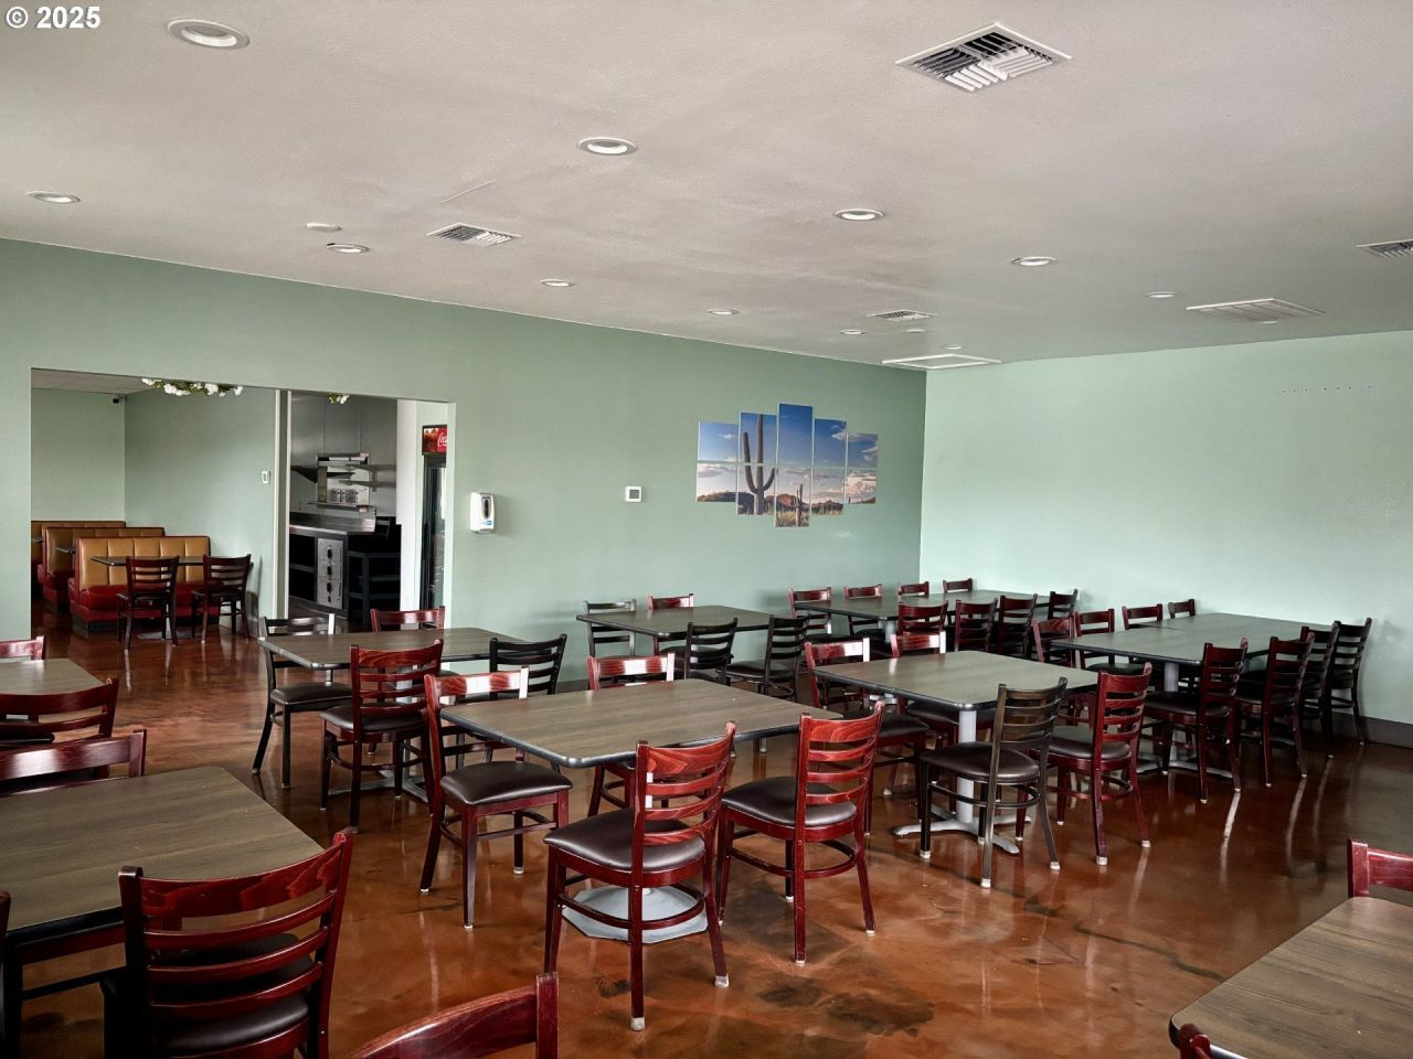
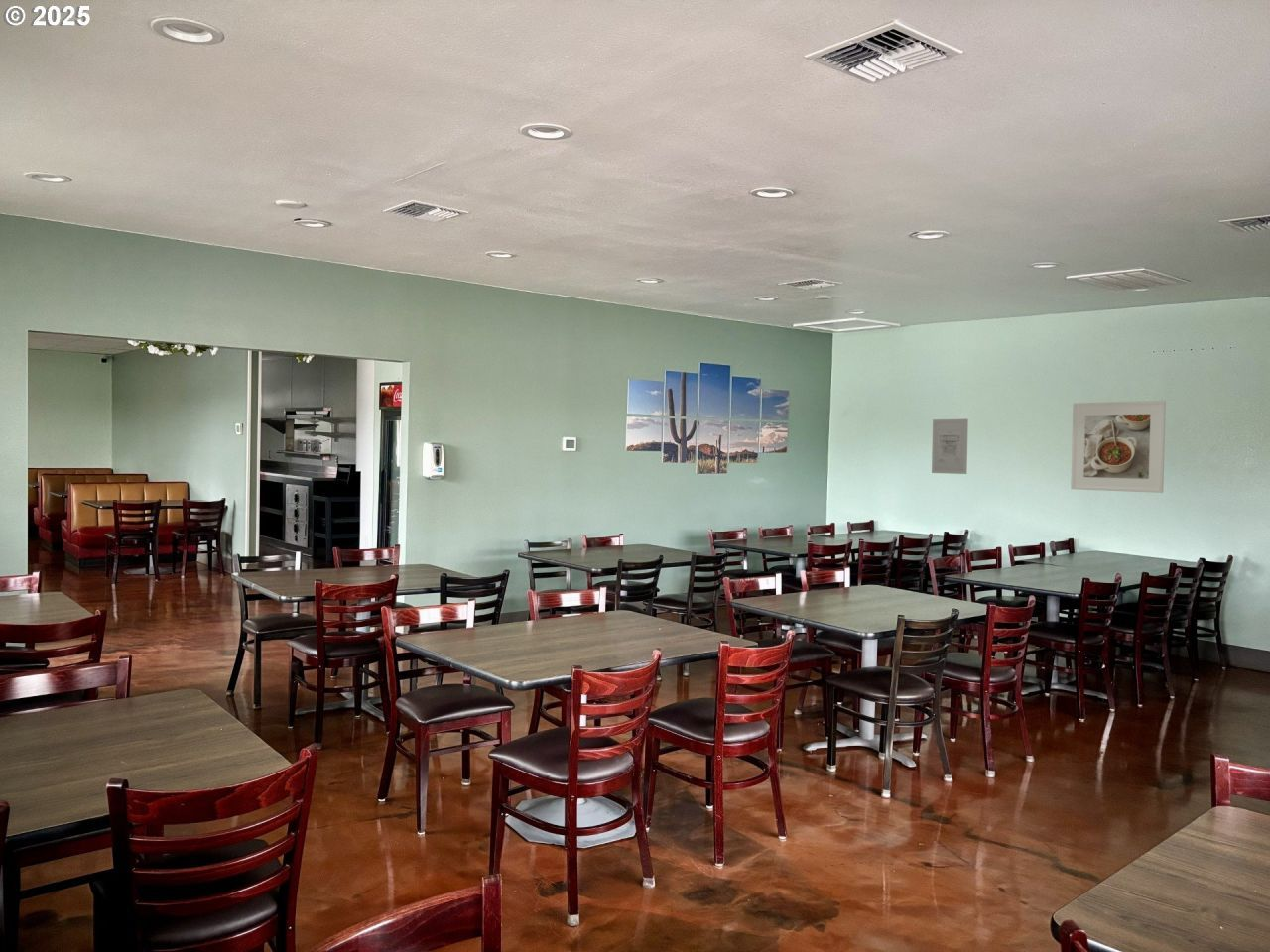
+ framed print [1070,400,1167,494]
+ wall art [931,418,969,475]
